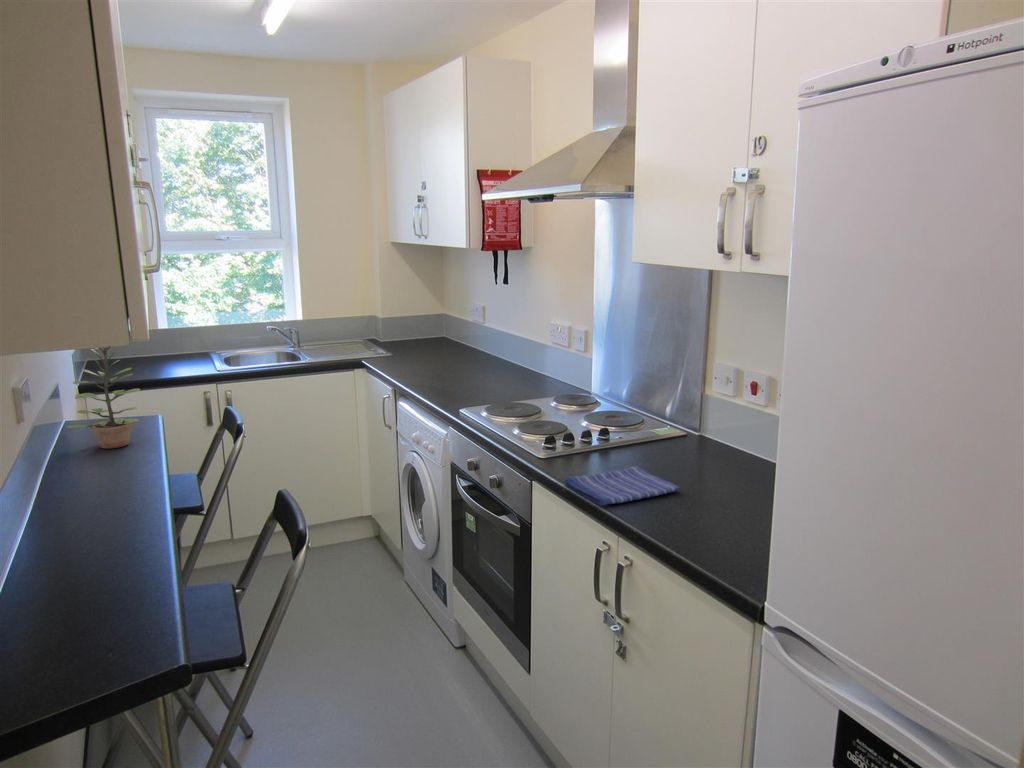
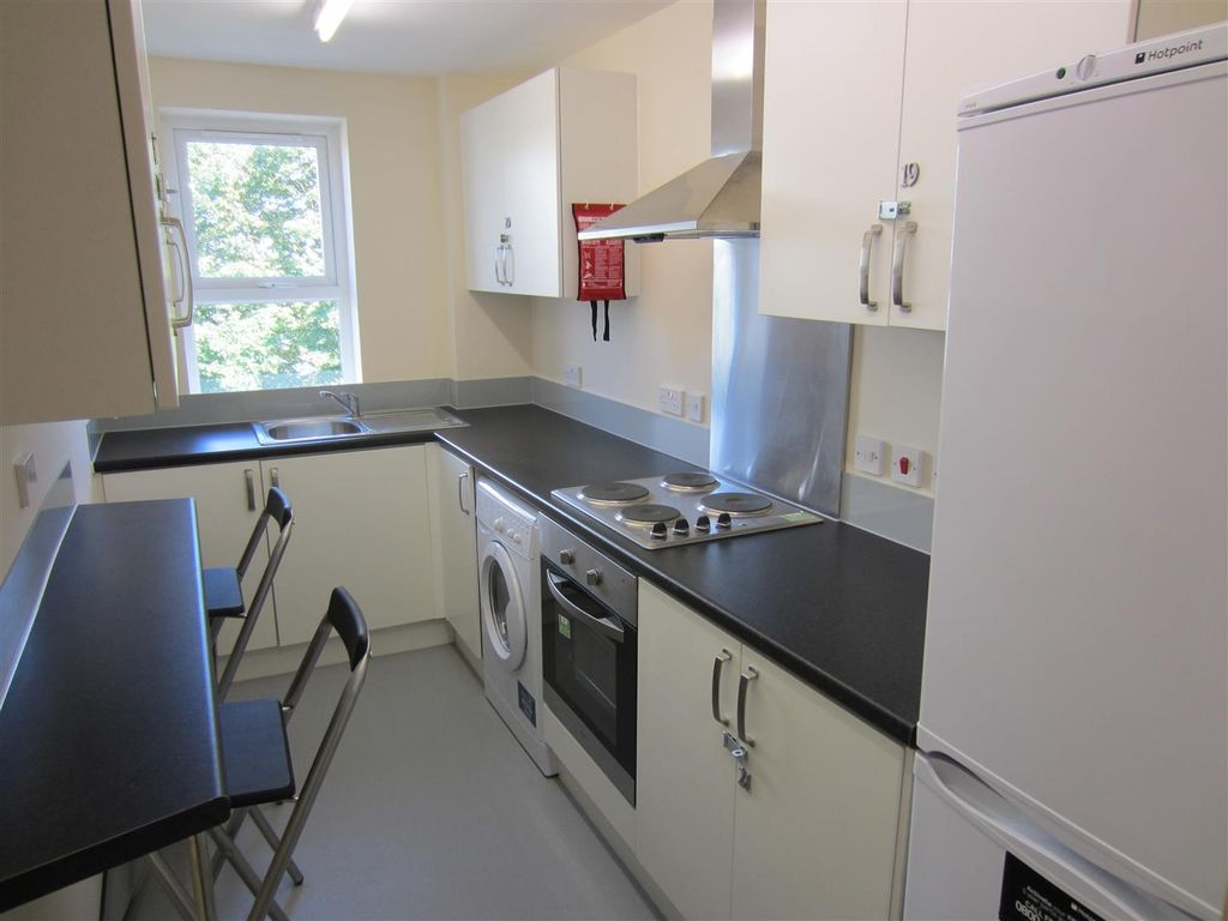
- plant [66,346,141,449]
- dish towel [563,465,682,507]
